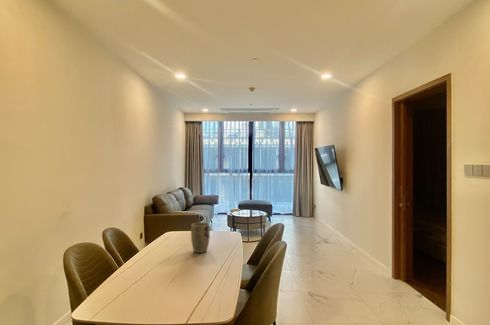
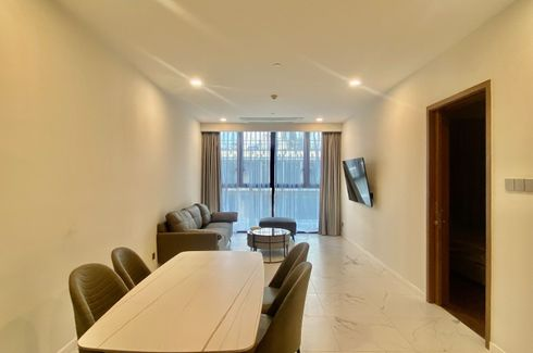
- plant pot [190,222,211,254]
